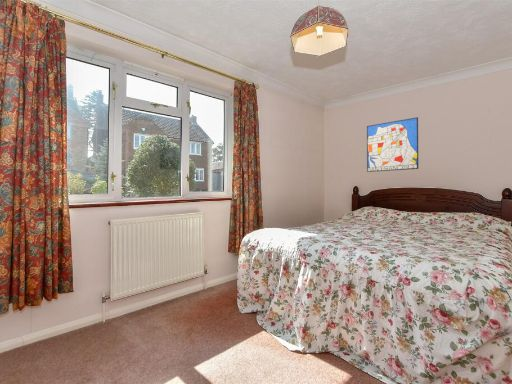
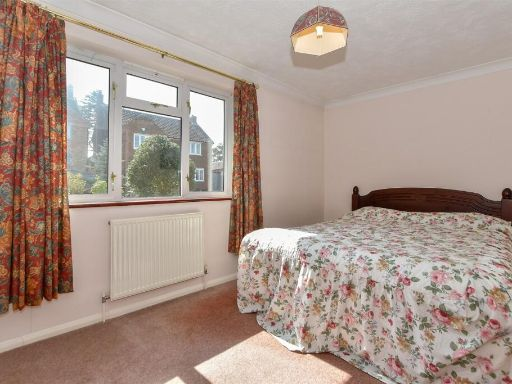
- wall art [366,116,419,173]
